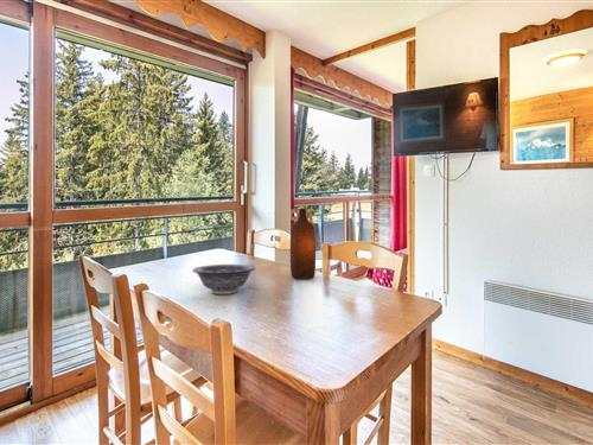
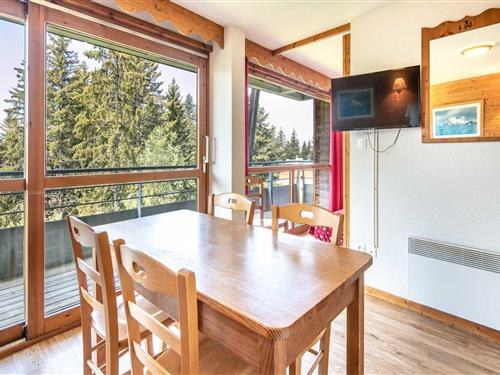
- bottle [289,208,317,280]
- decorative bowl [191,263,256,295]
